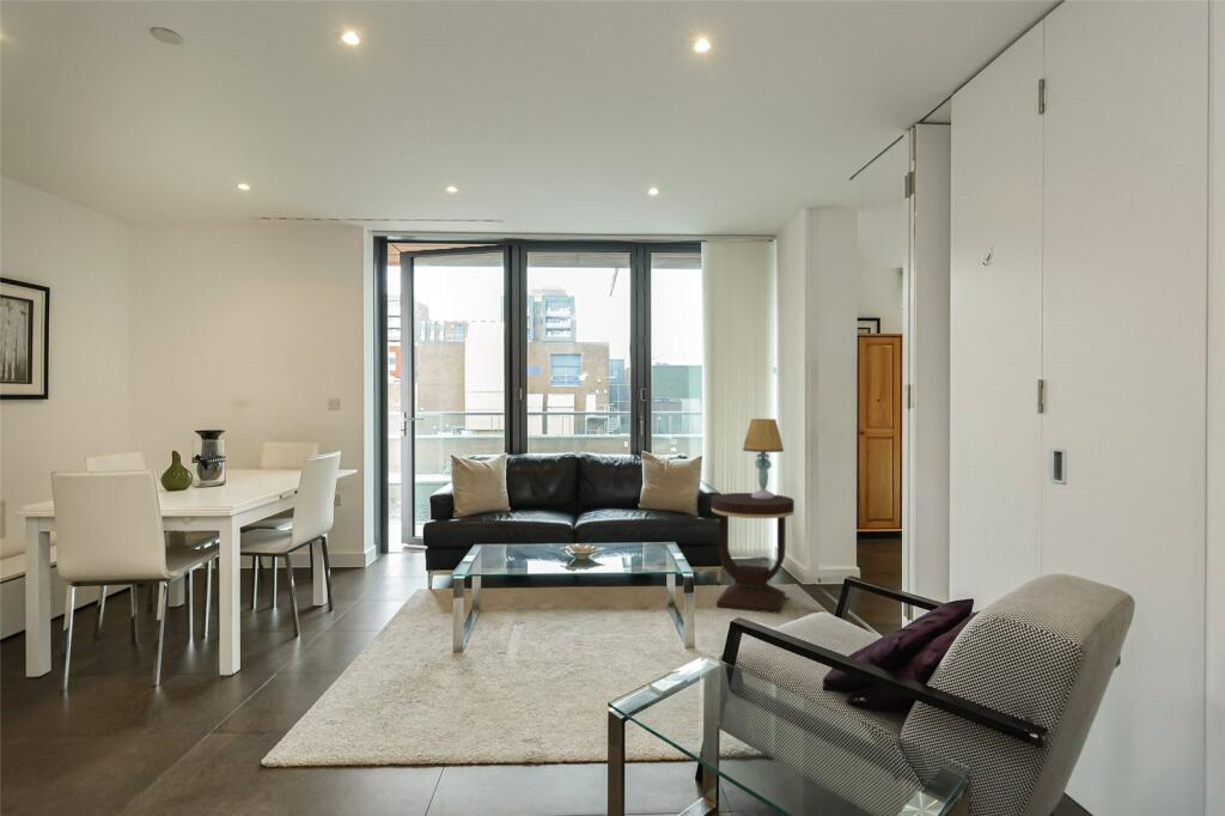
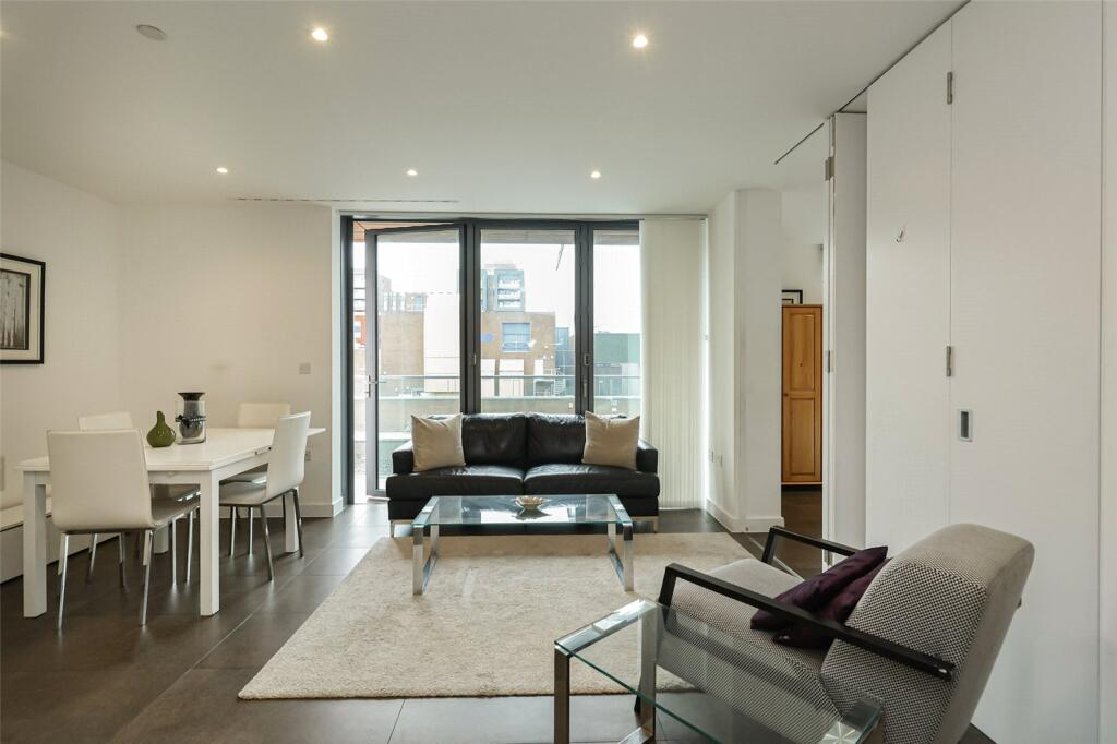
- side table [711,492,796,615]
- table lamp [742,418,785,499]
